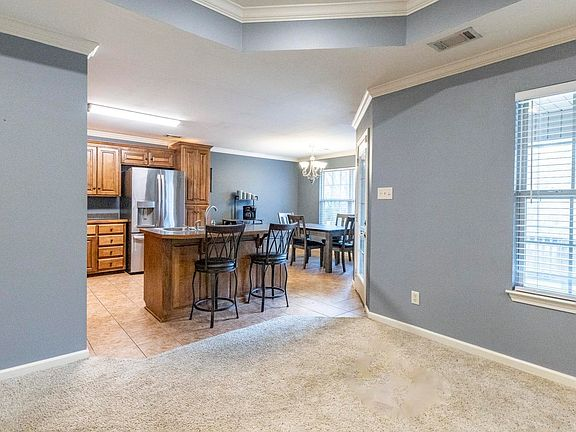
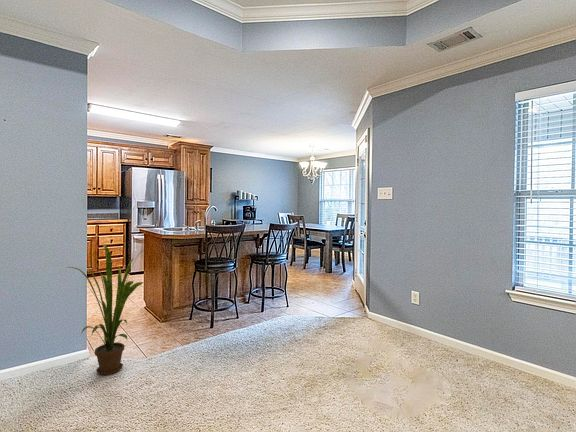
+ house plant [67,243,145,376]
